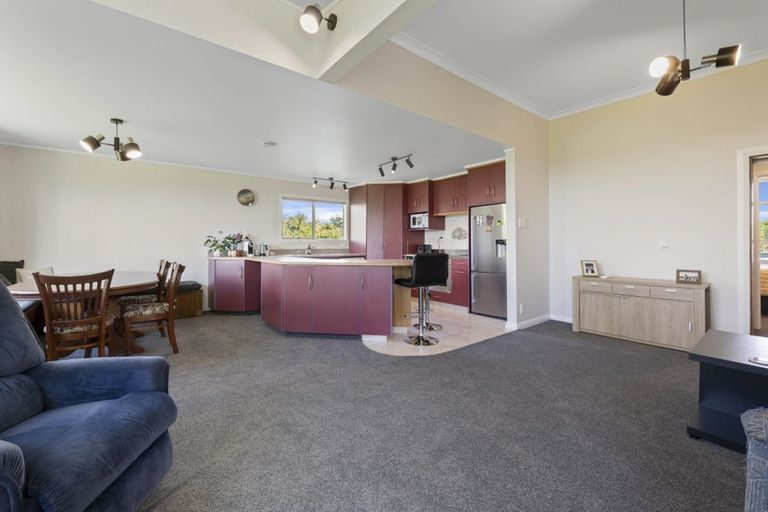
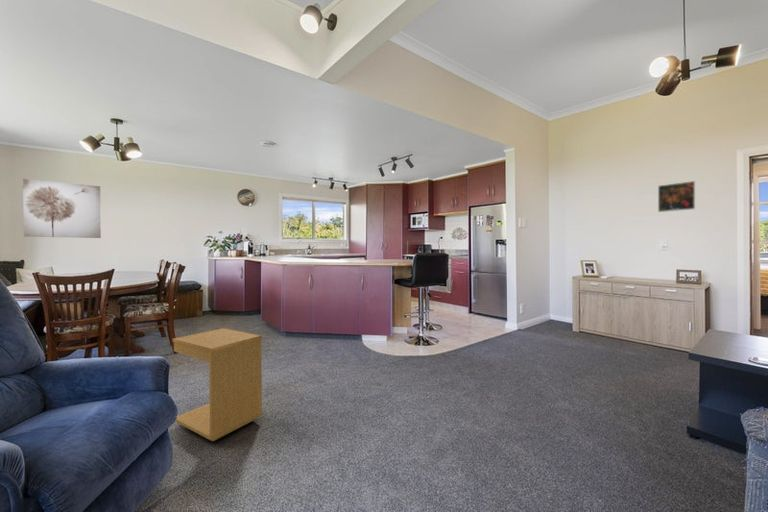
+ side table [172,327,263,442]
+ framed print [657,180,696,213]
+ wall art [22,178,102,239]
